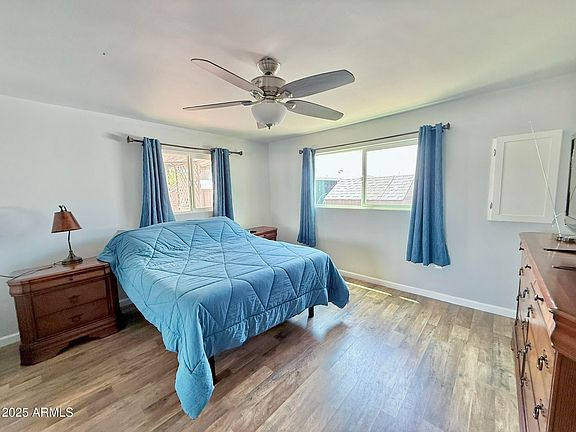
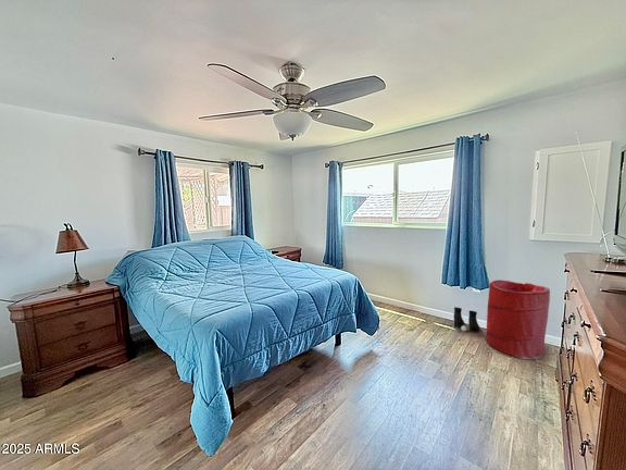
+ laundry hamper [486,279,551,360]
+ boots [453,306,480,333]
